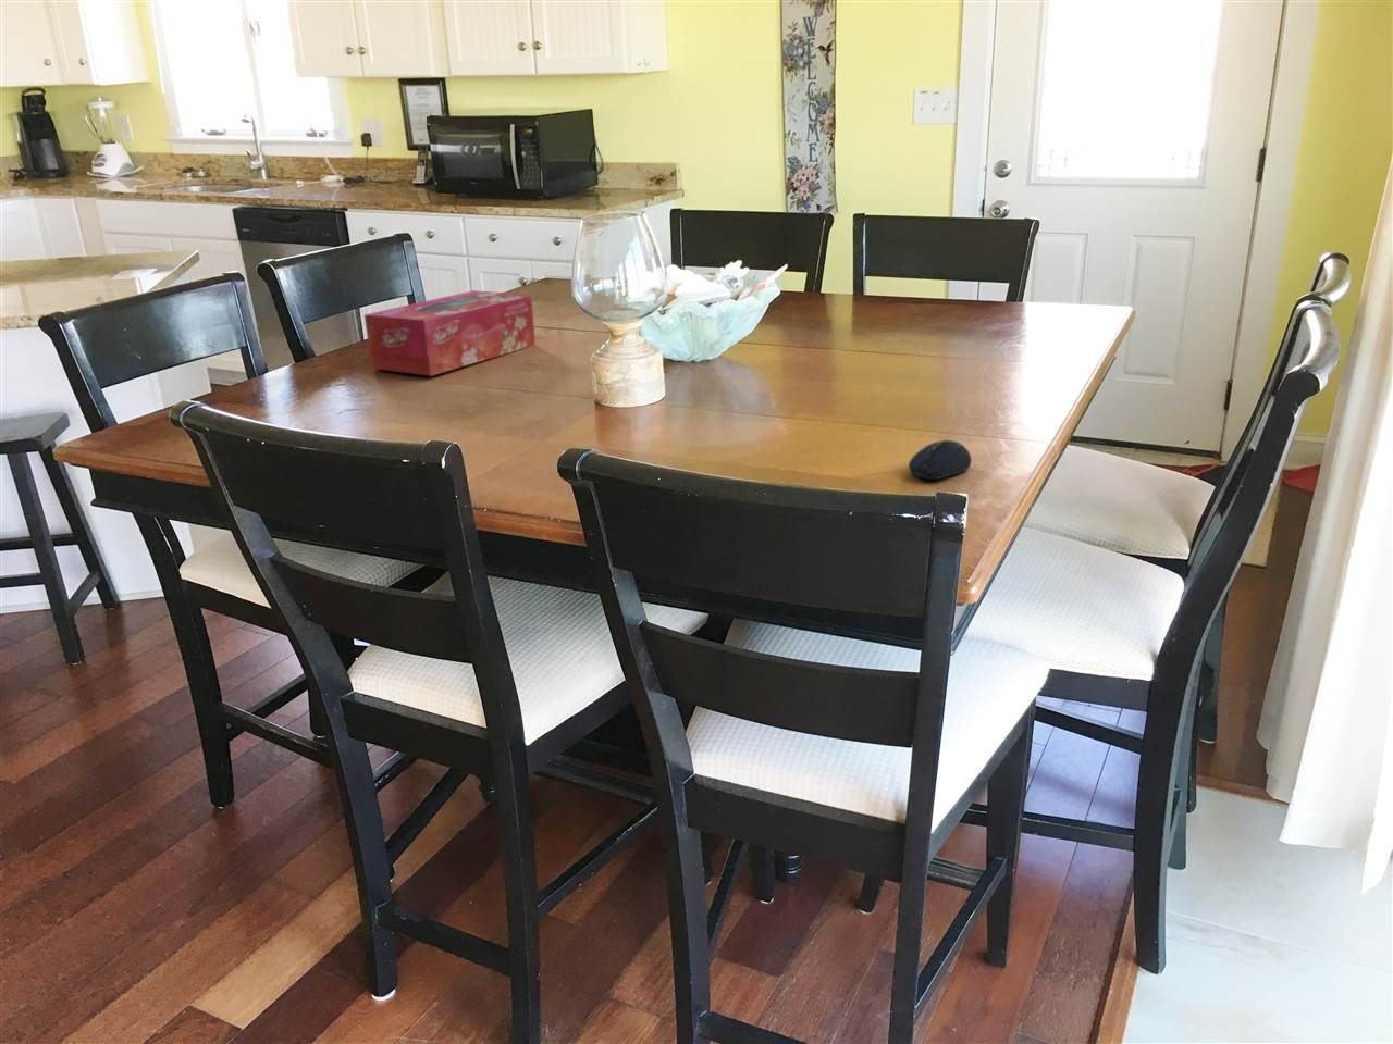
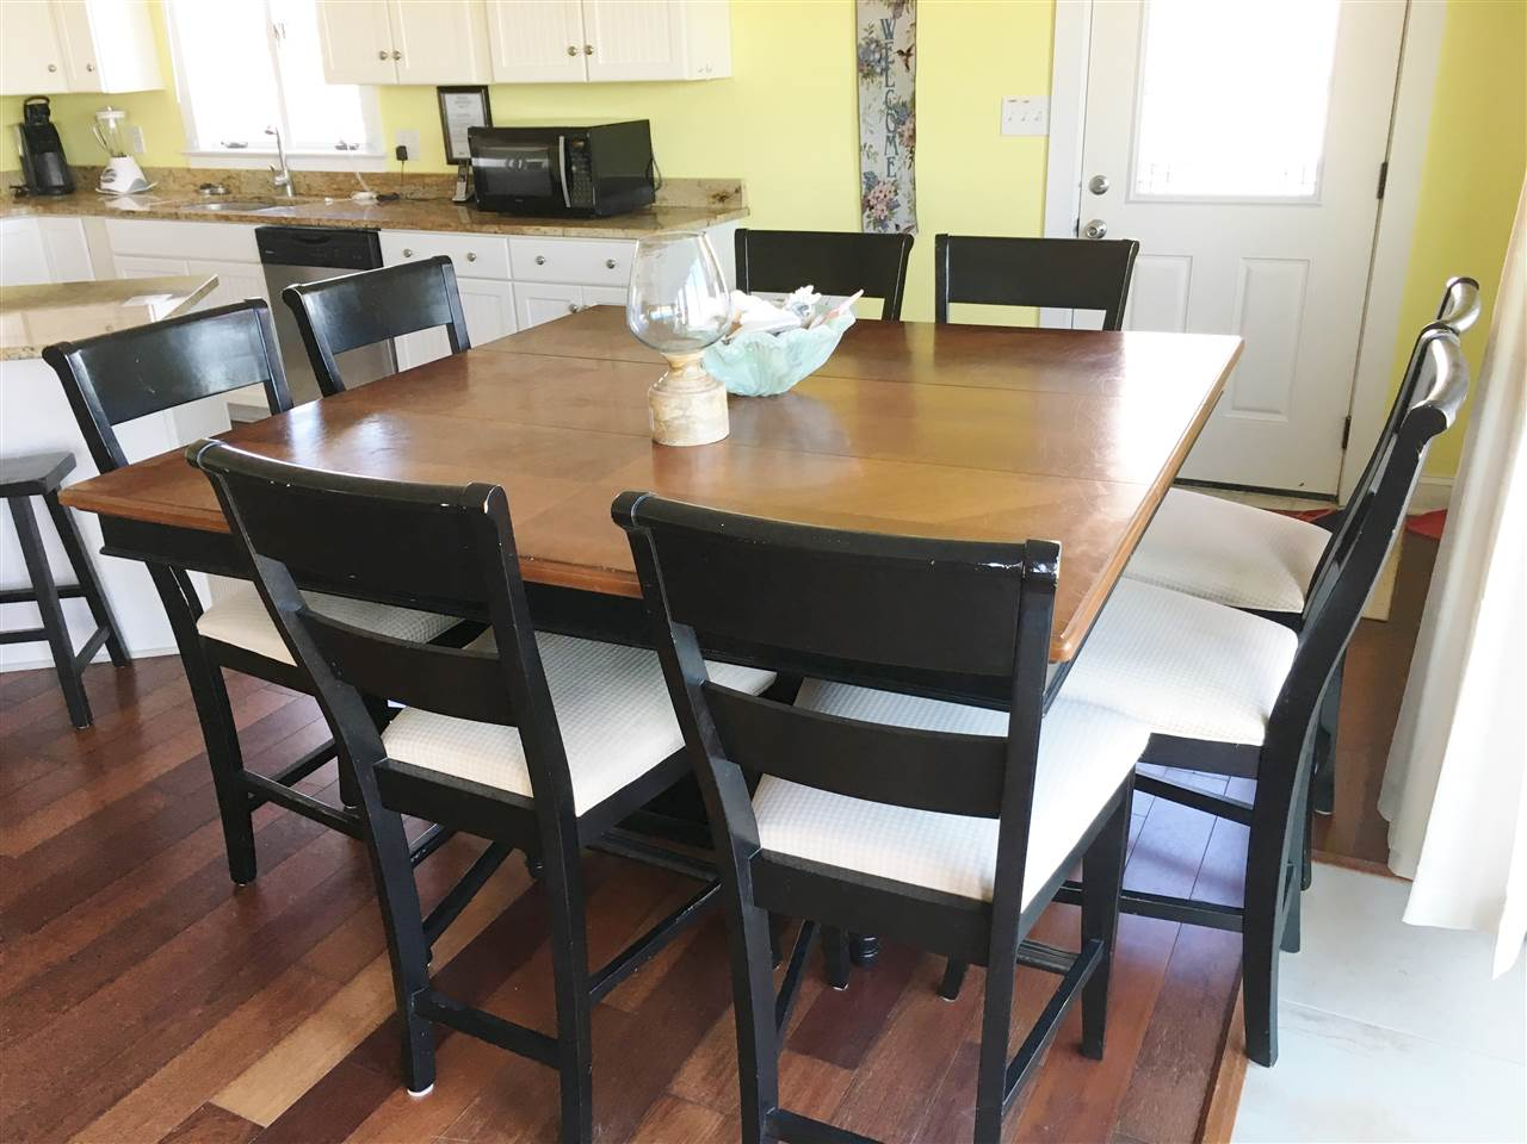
- computer mouse [907,440,973,480]
- tissue box [363,290,536,377]
